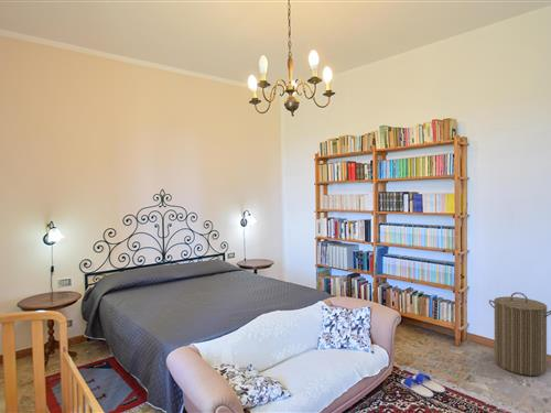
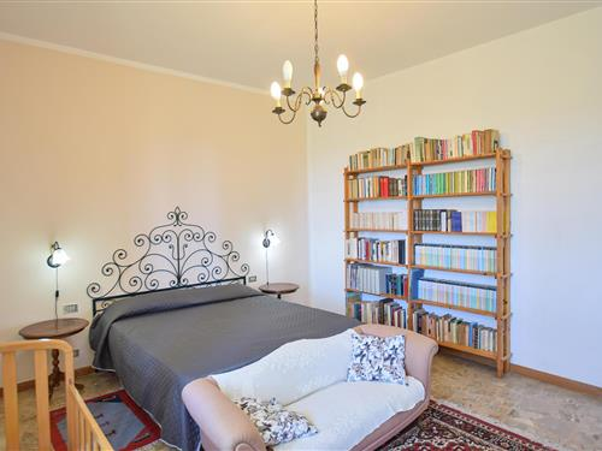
- flip-flop [400,372,446,399]
- laundry hamper [488,291,551,377]
